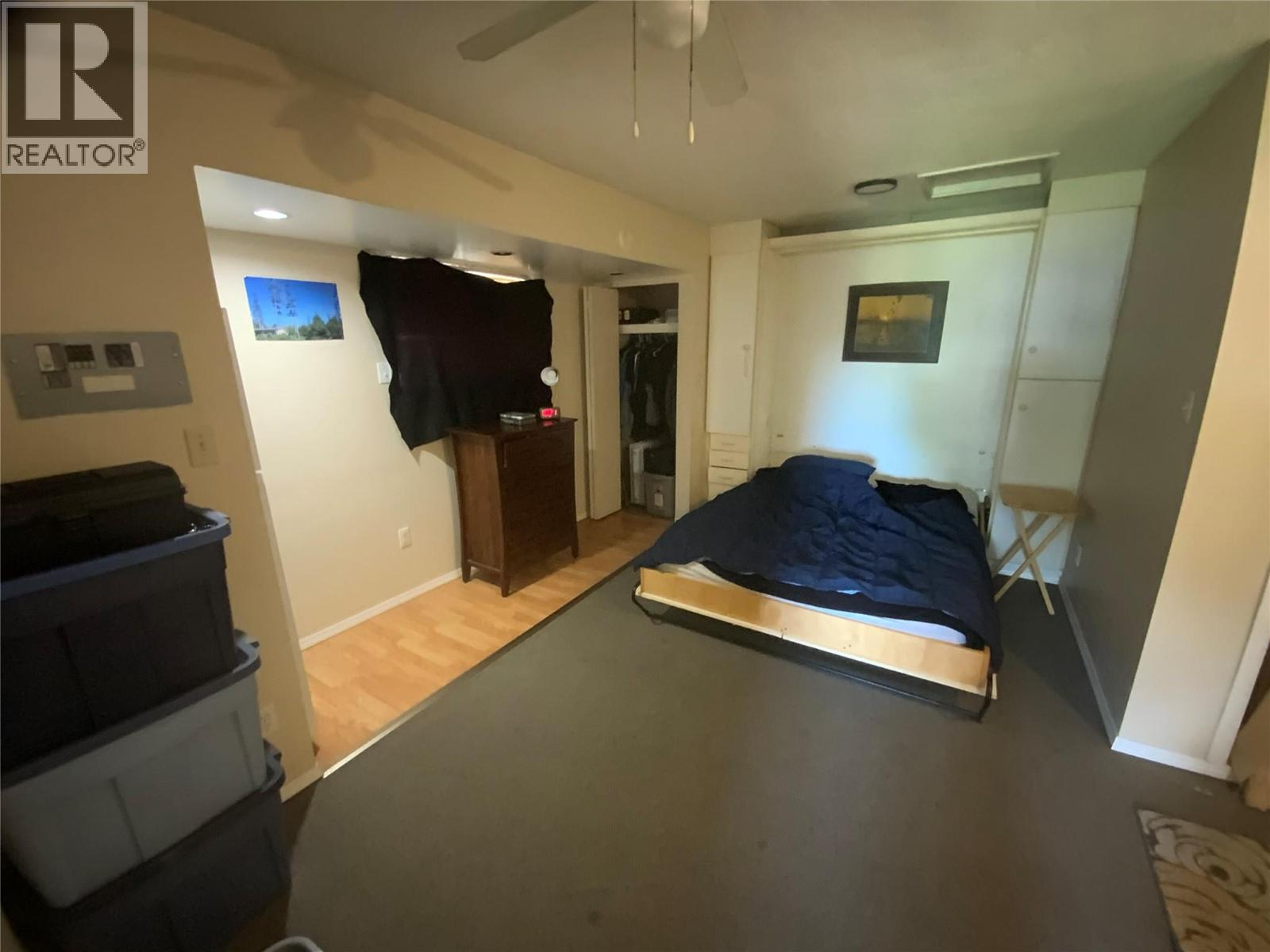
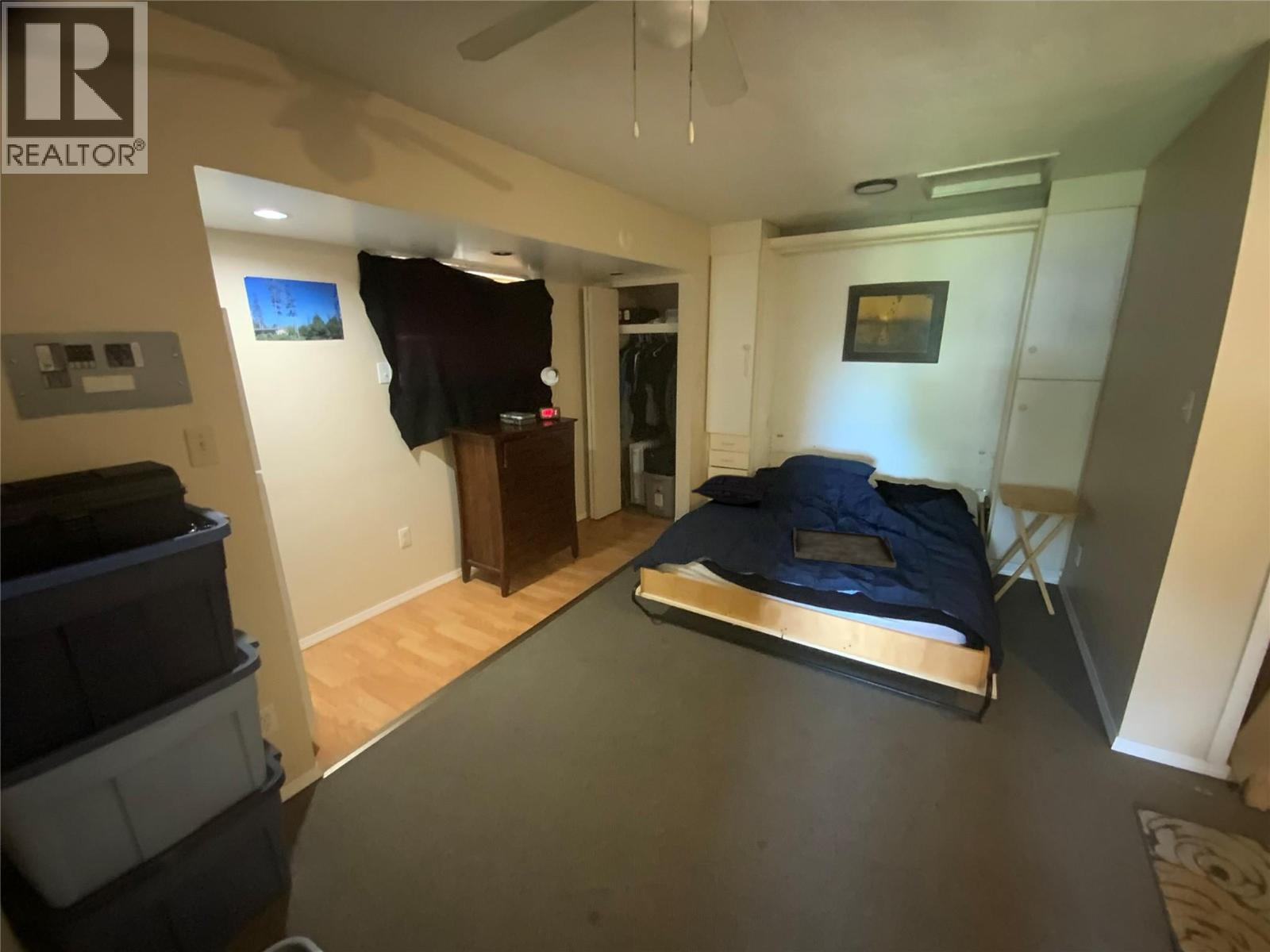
+ serving tray [792,527,897,569]
+ pillow [691,474,775,505]
